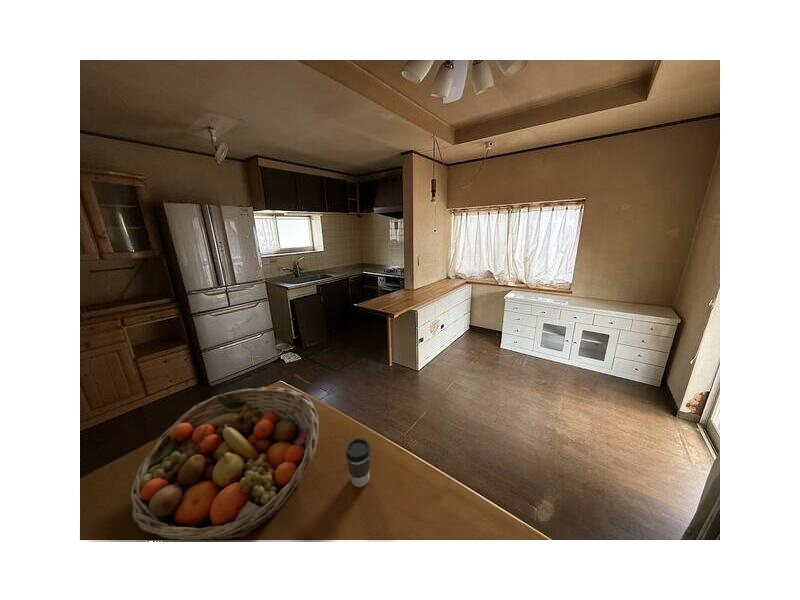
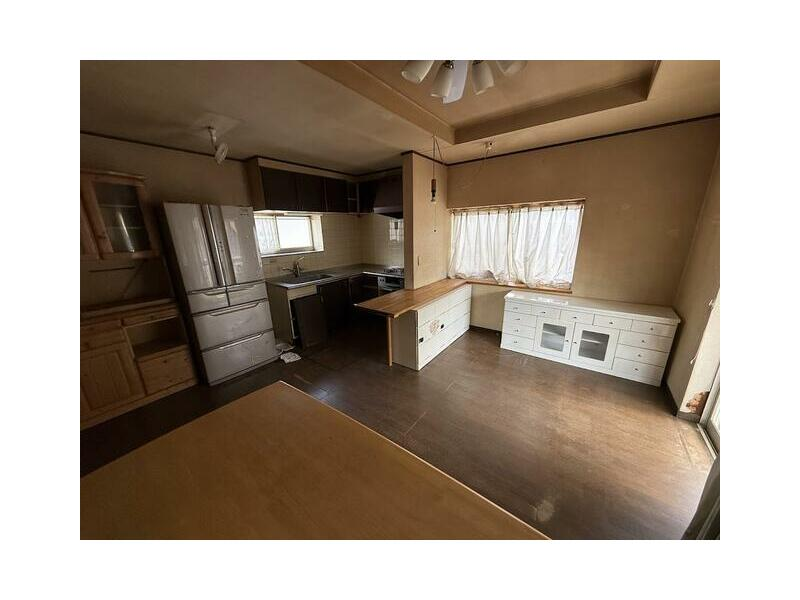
- fruit basket [130,386,320,542]
- coffee cup [345,437,372,488]
